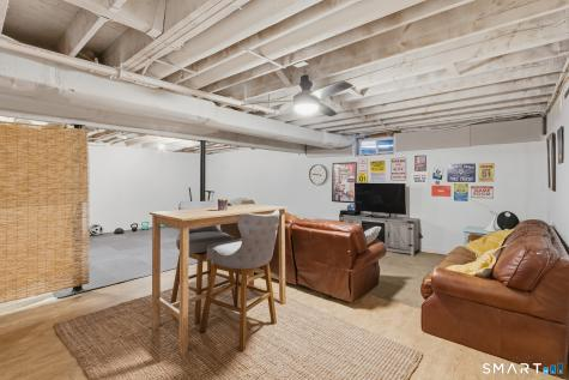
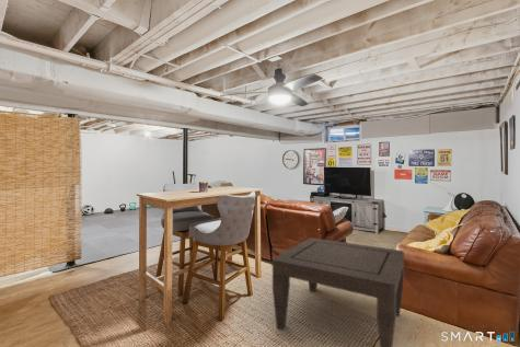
+ coffee table [271,236,405,347]
